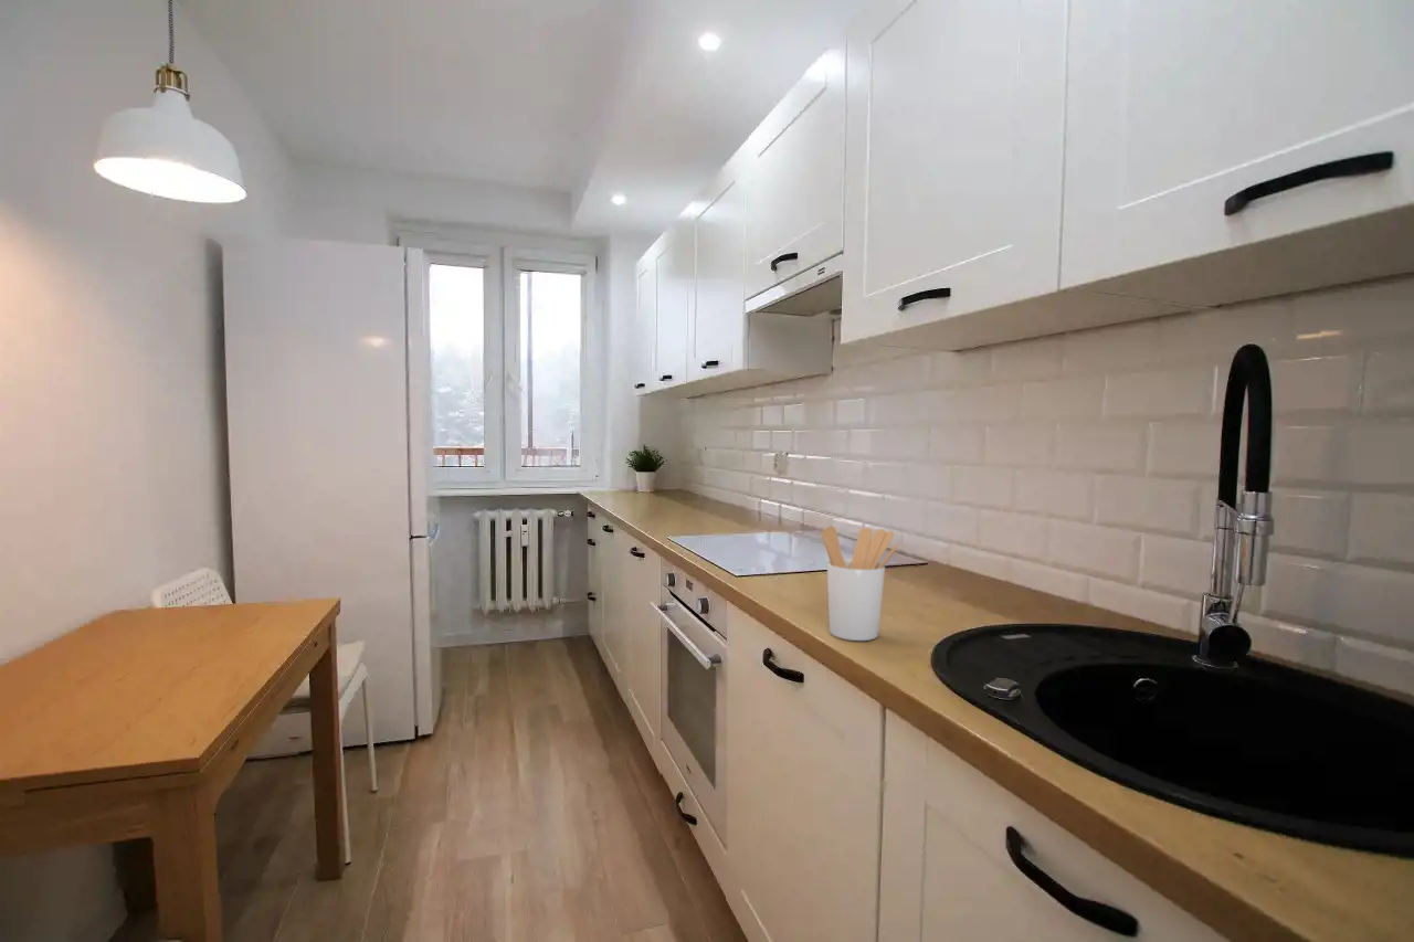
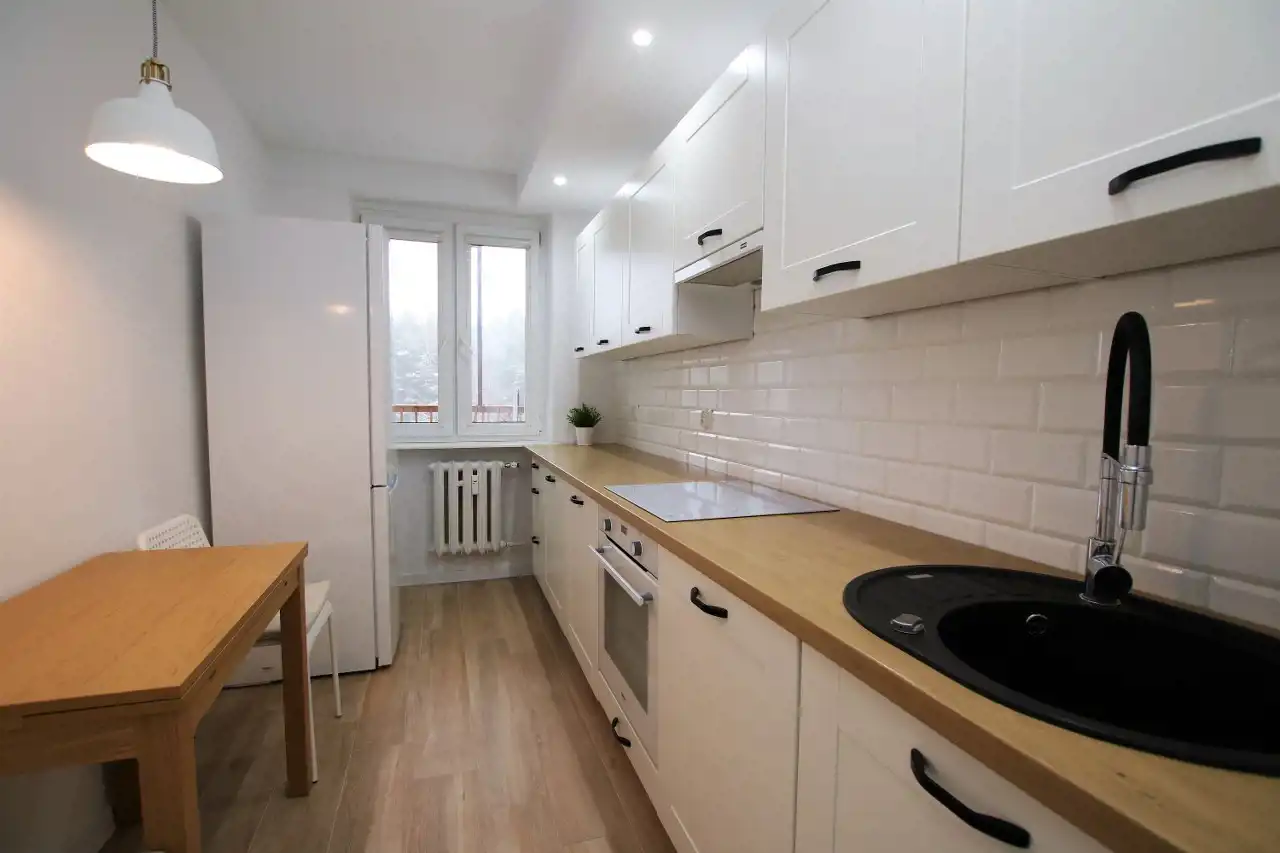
- utensil holder [821,525,899,642]
